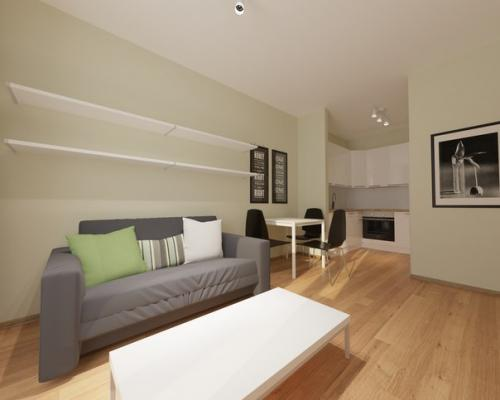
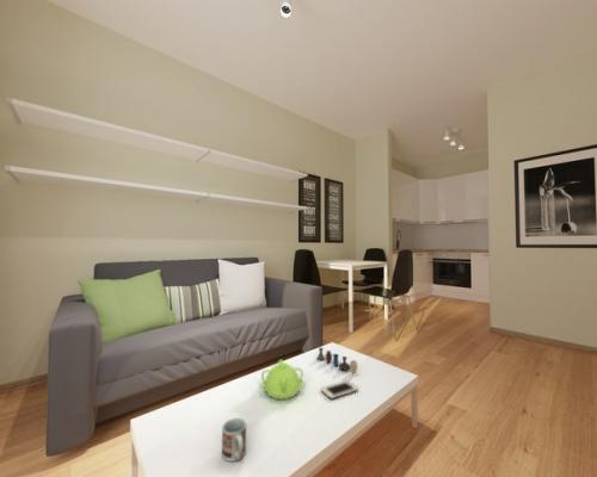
+ cell phone [320,379,359,401]
+ teapot [258,359,306,401]
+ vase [316,347,358,374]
+ cup [221,417,247,463]
